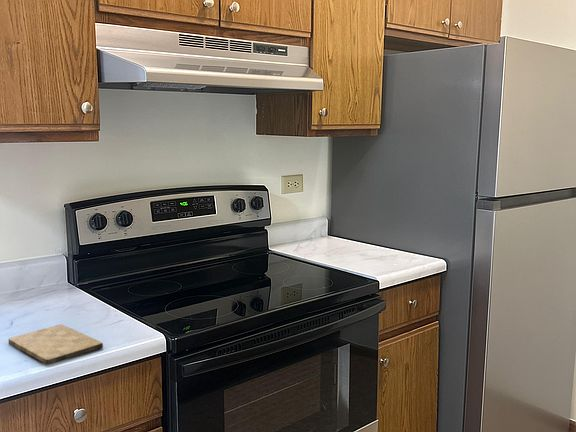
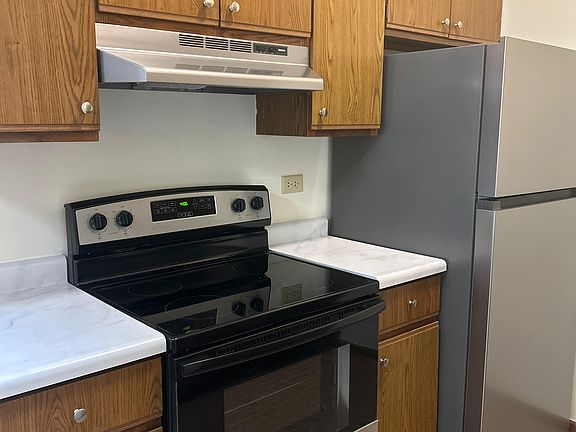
- cutting board [7,323,104,366]
